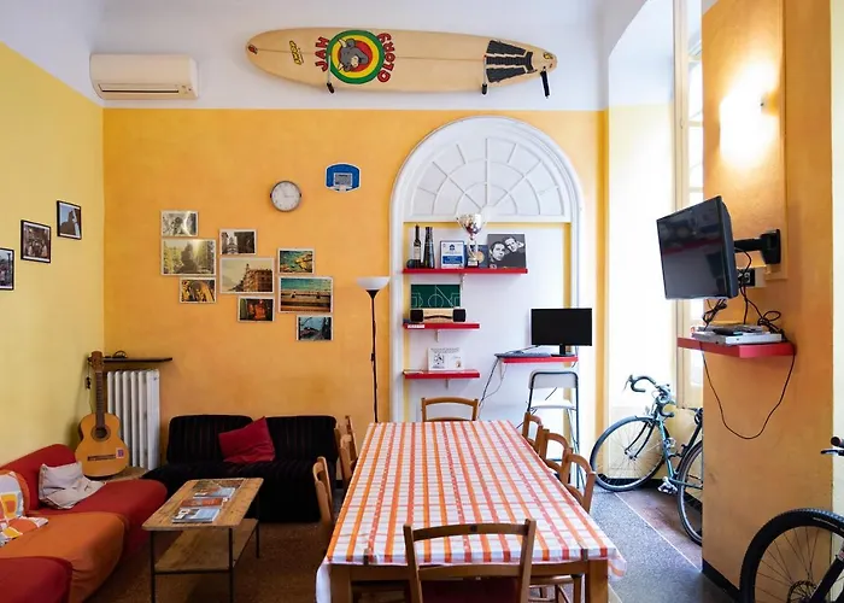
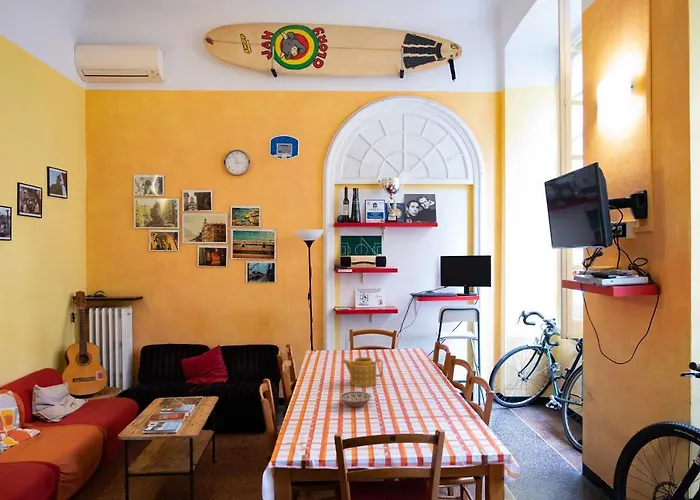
+ bowl [338,390,372,408]
+ teapot [341,356,384,387]
